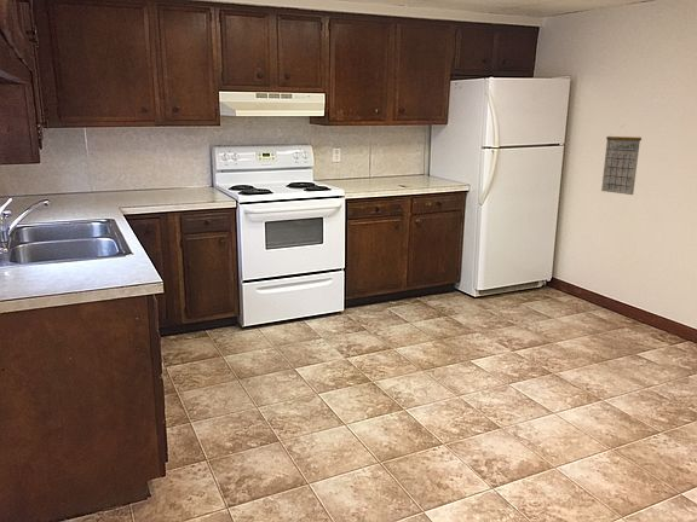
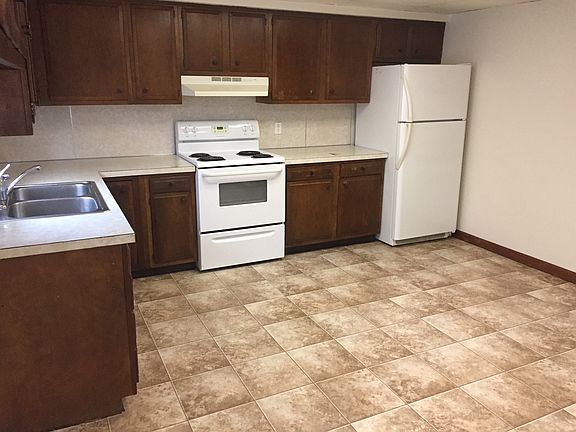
- calendar [600,124,643,196]
